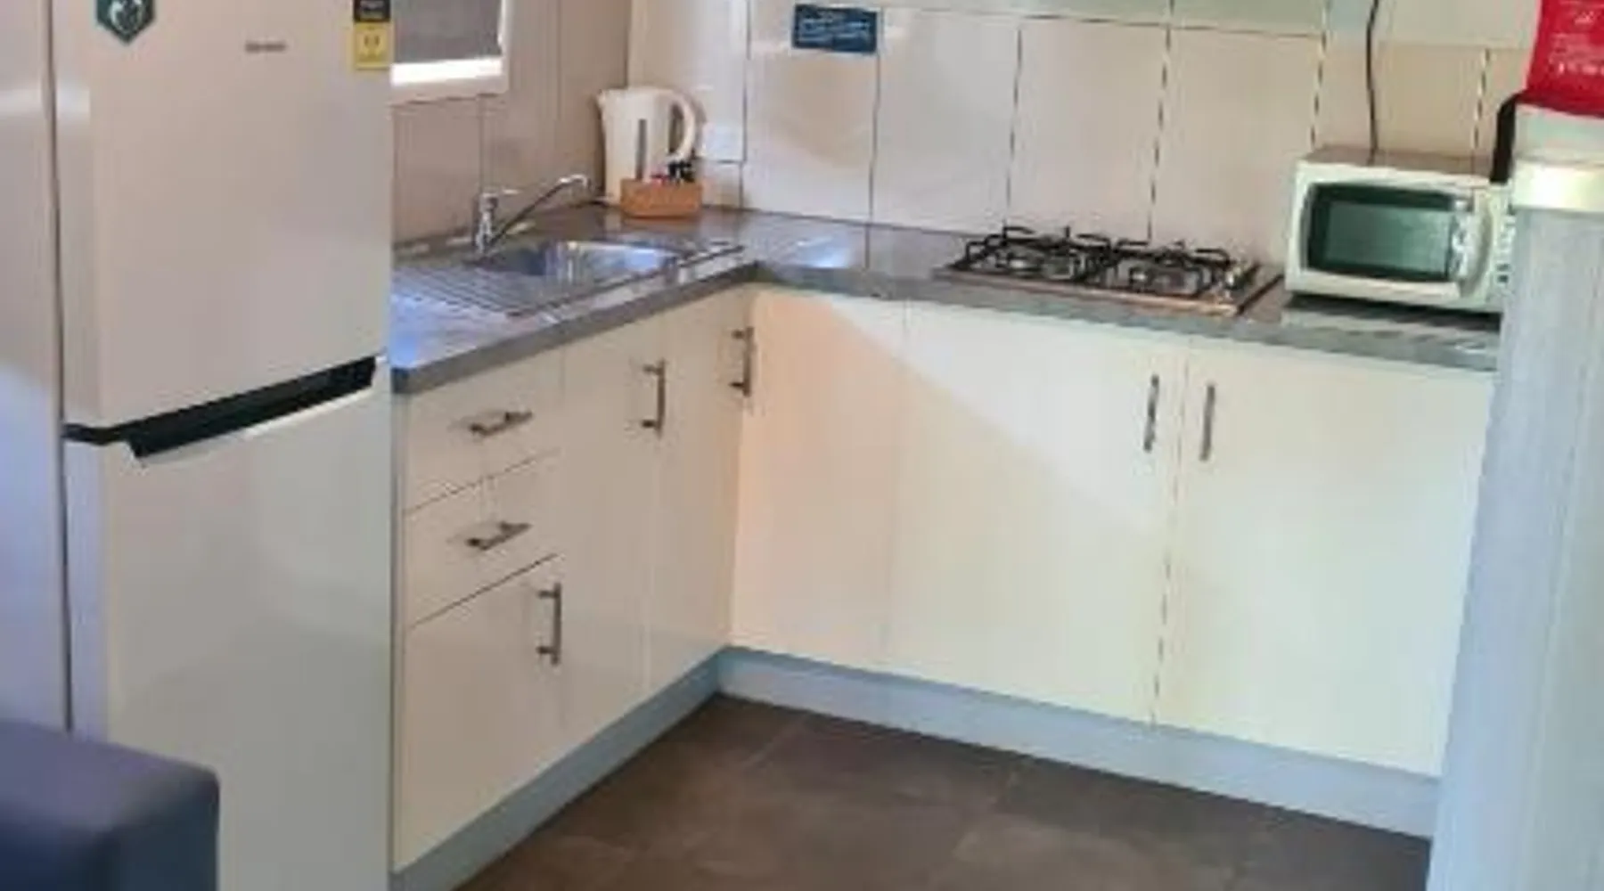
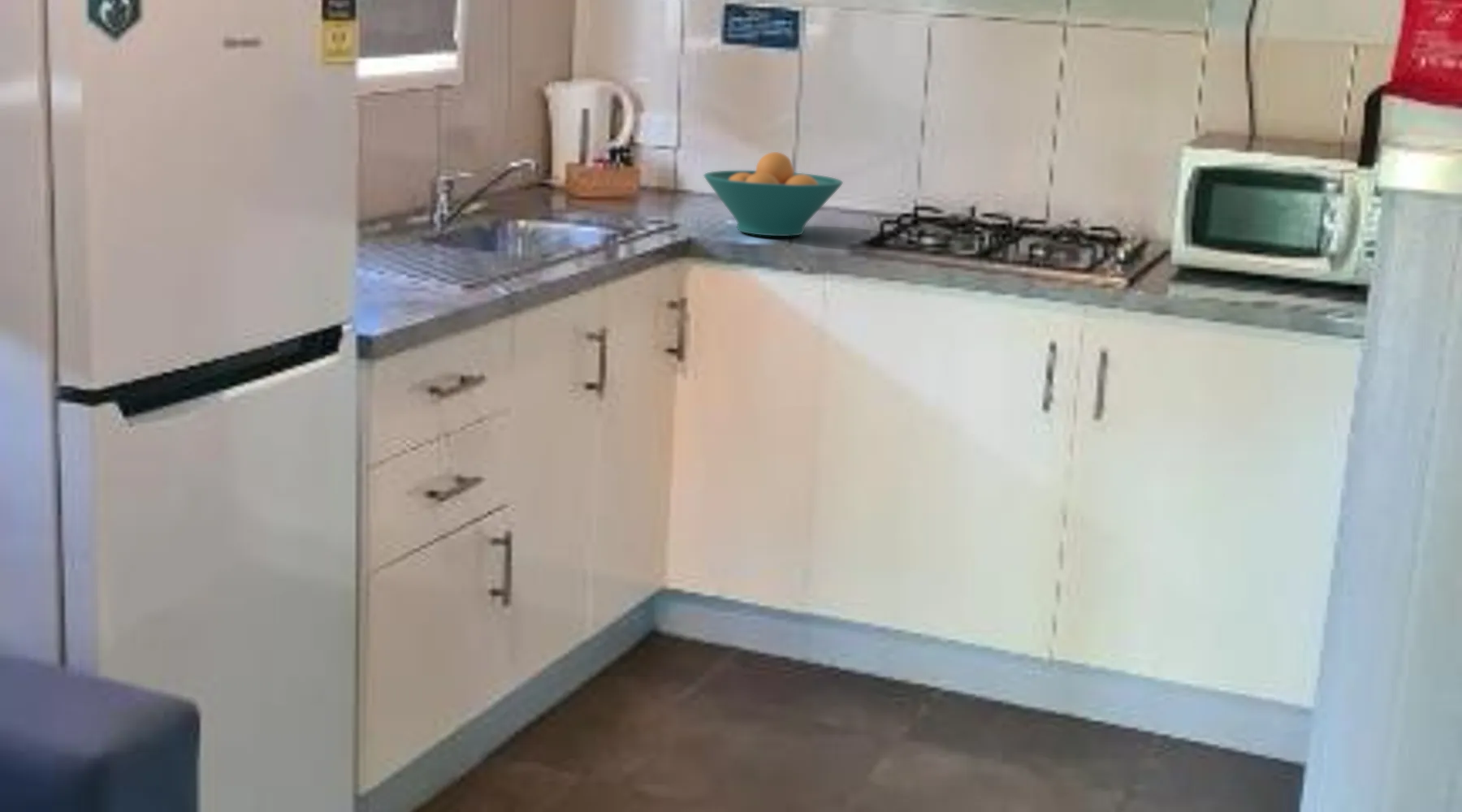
+ fruit bowl [703,151,844,237]
